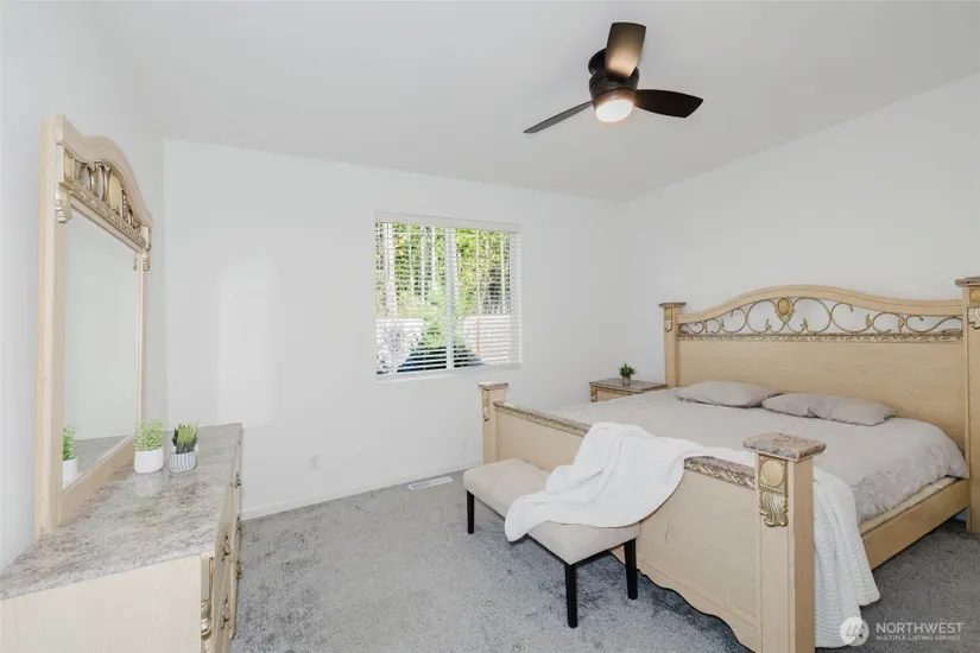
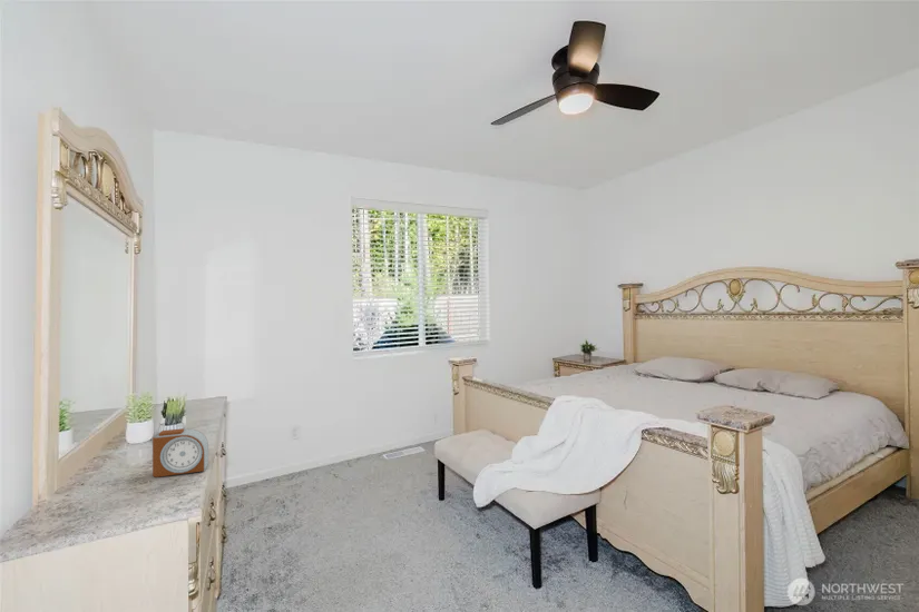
+ alarm clock [151,427,209,478]
